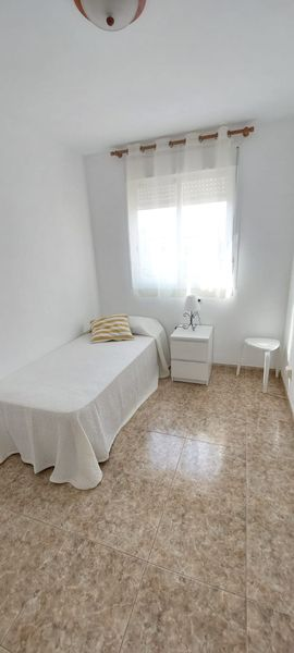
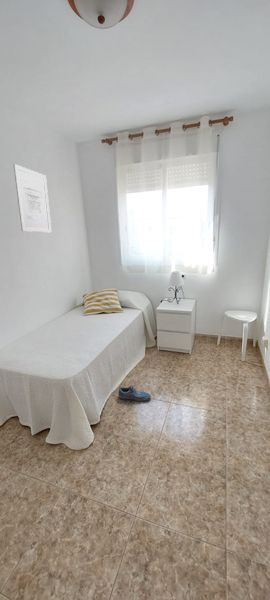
+ wall art [12,163,52,234]
+ shoe [117,384,152,402]
